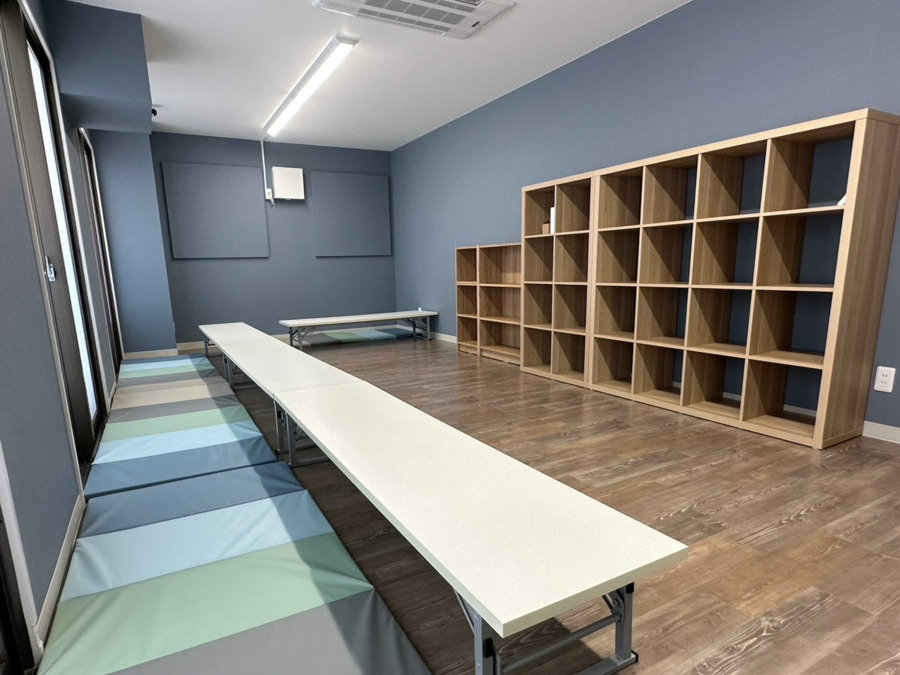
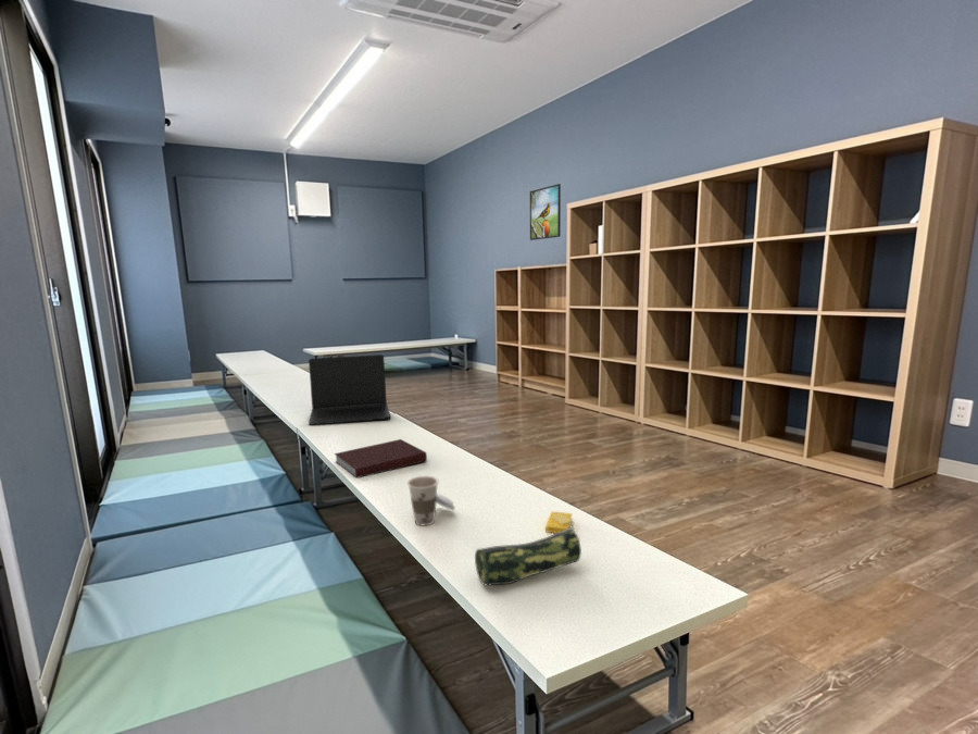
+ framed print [529,183,562,241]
+ laptop [308,353,391,426]
+ pencil case [474,525,582,586]
+ cup [406,474,456,526]
+ notebook [334,438,428,480]
+ sticky notes [544,511,574,534]
